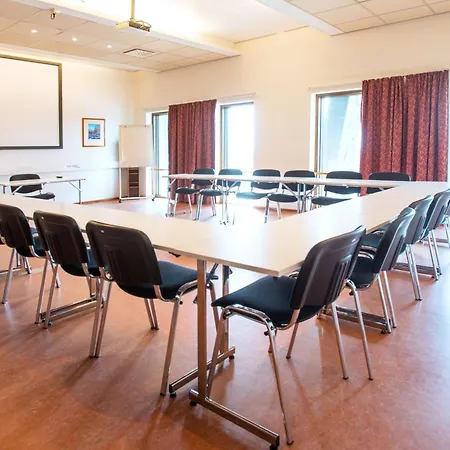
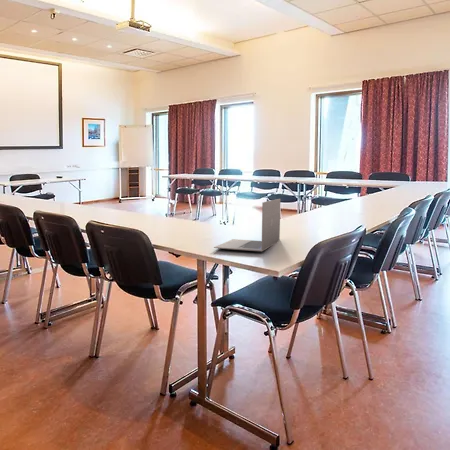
+ laptop [213,198,281,252]
